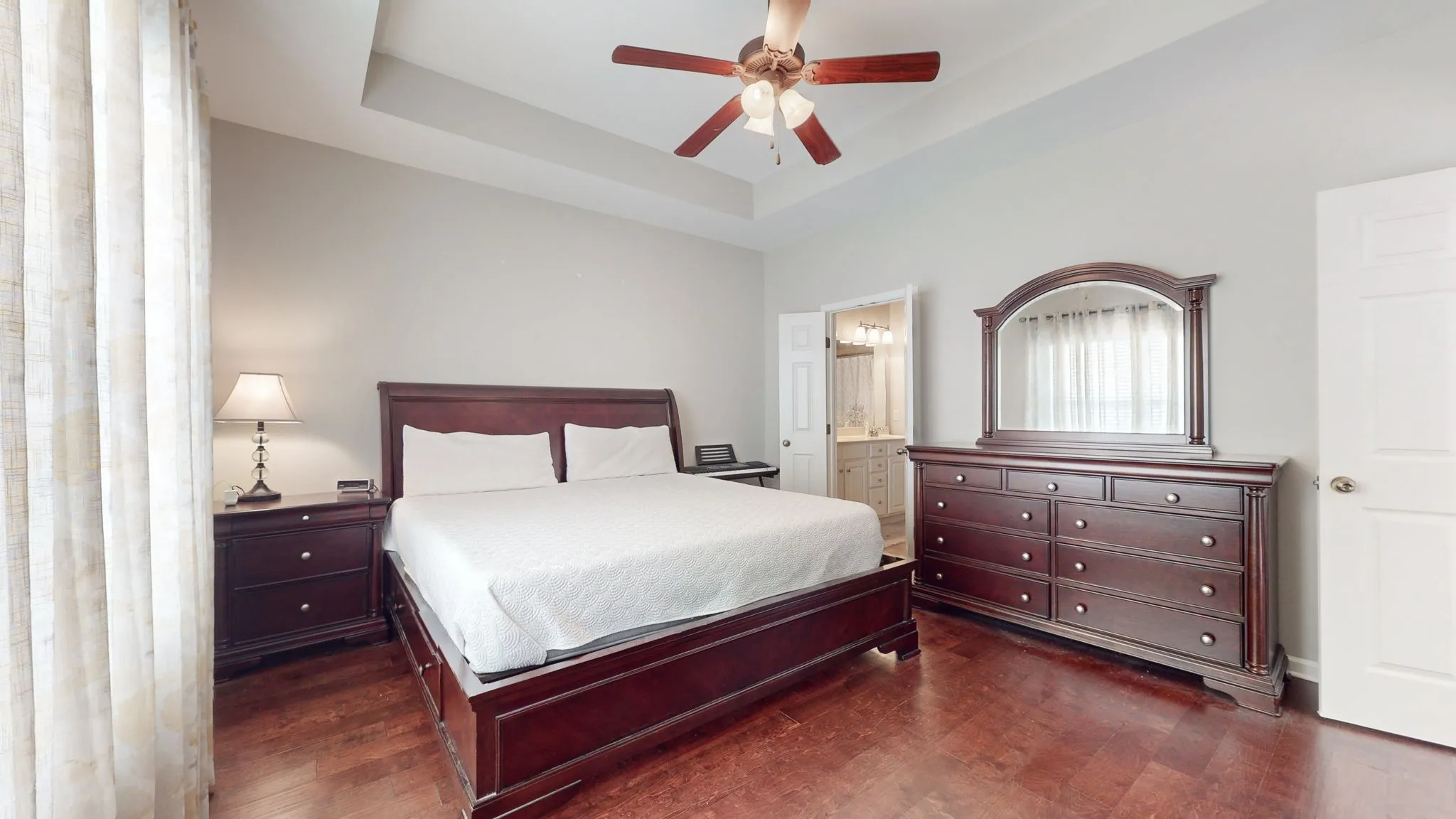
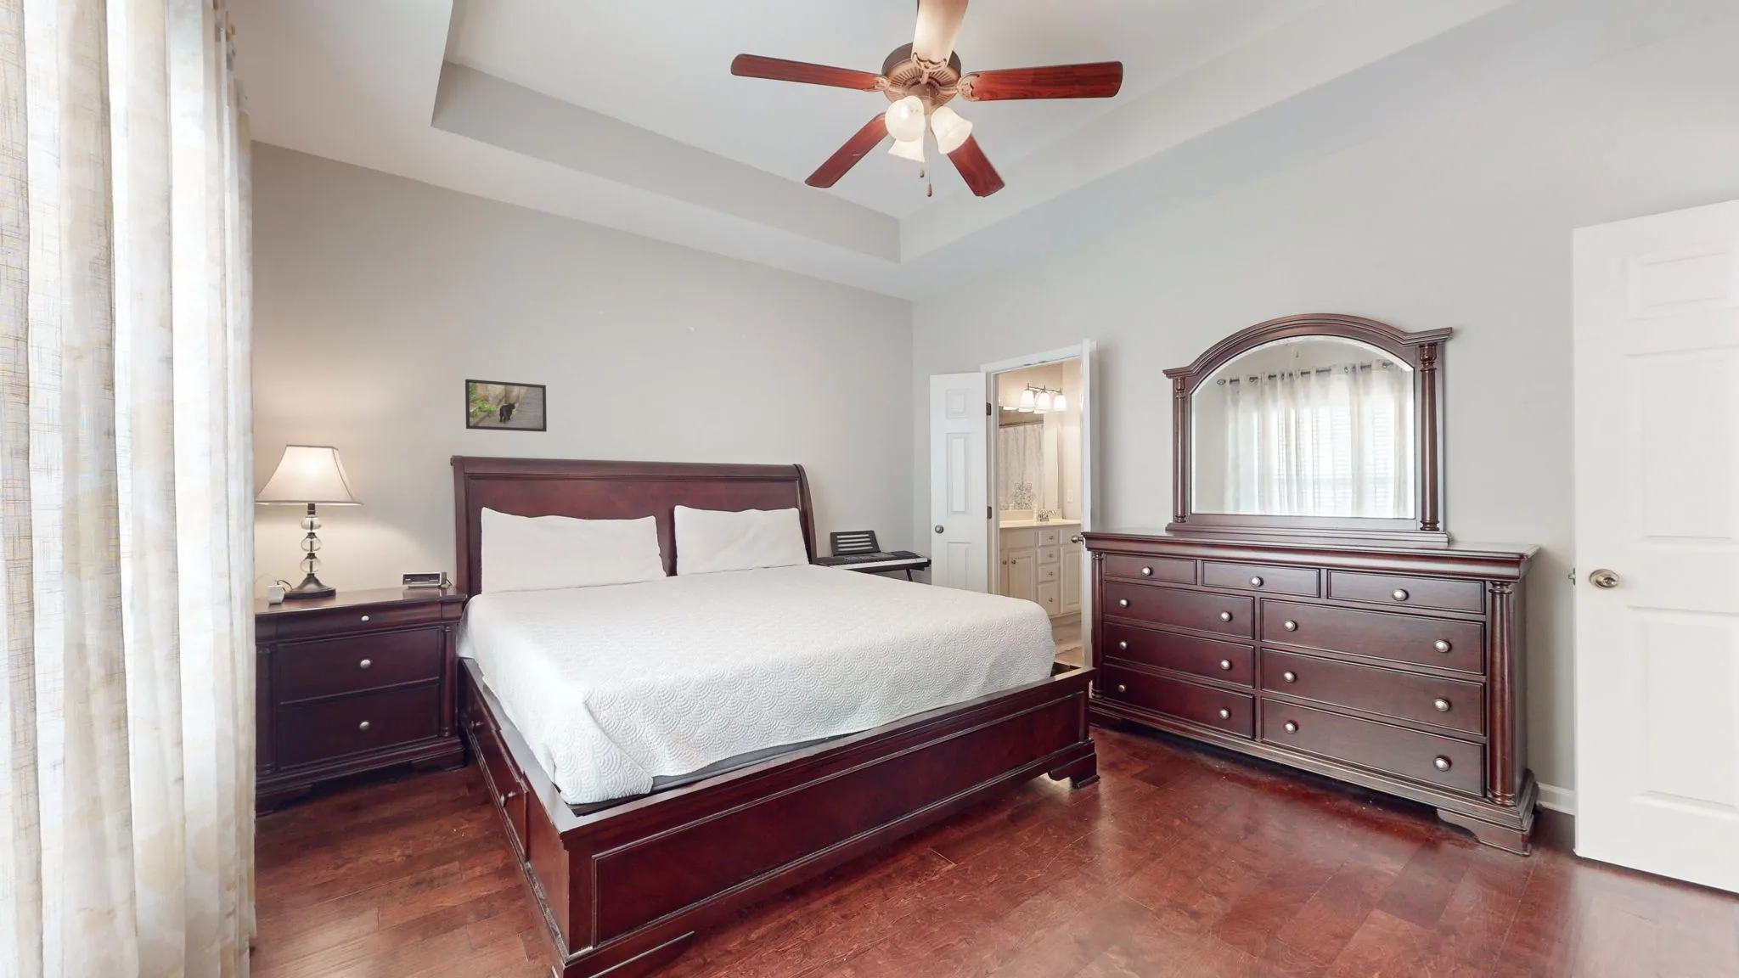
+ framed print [465,379,548,433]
